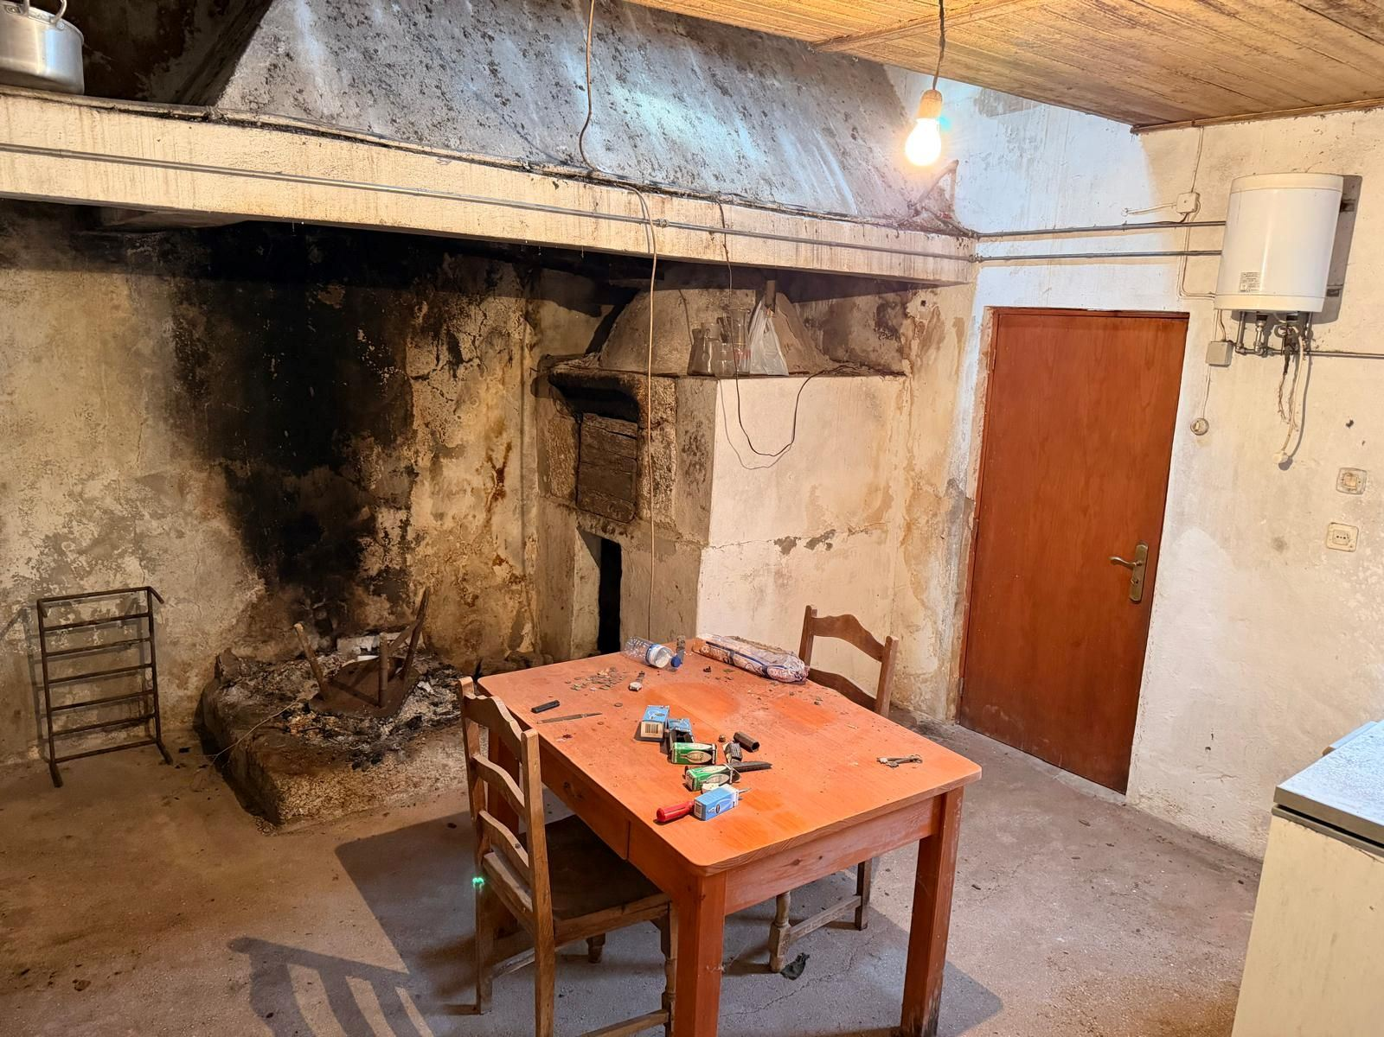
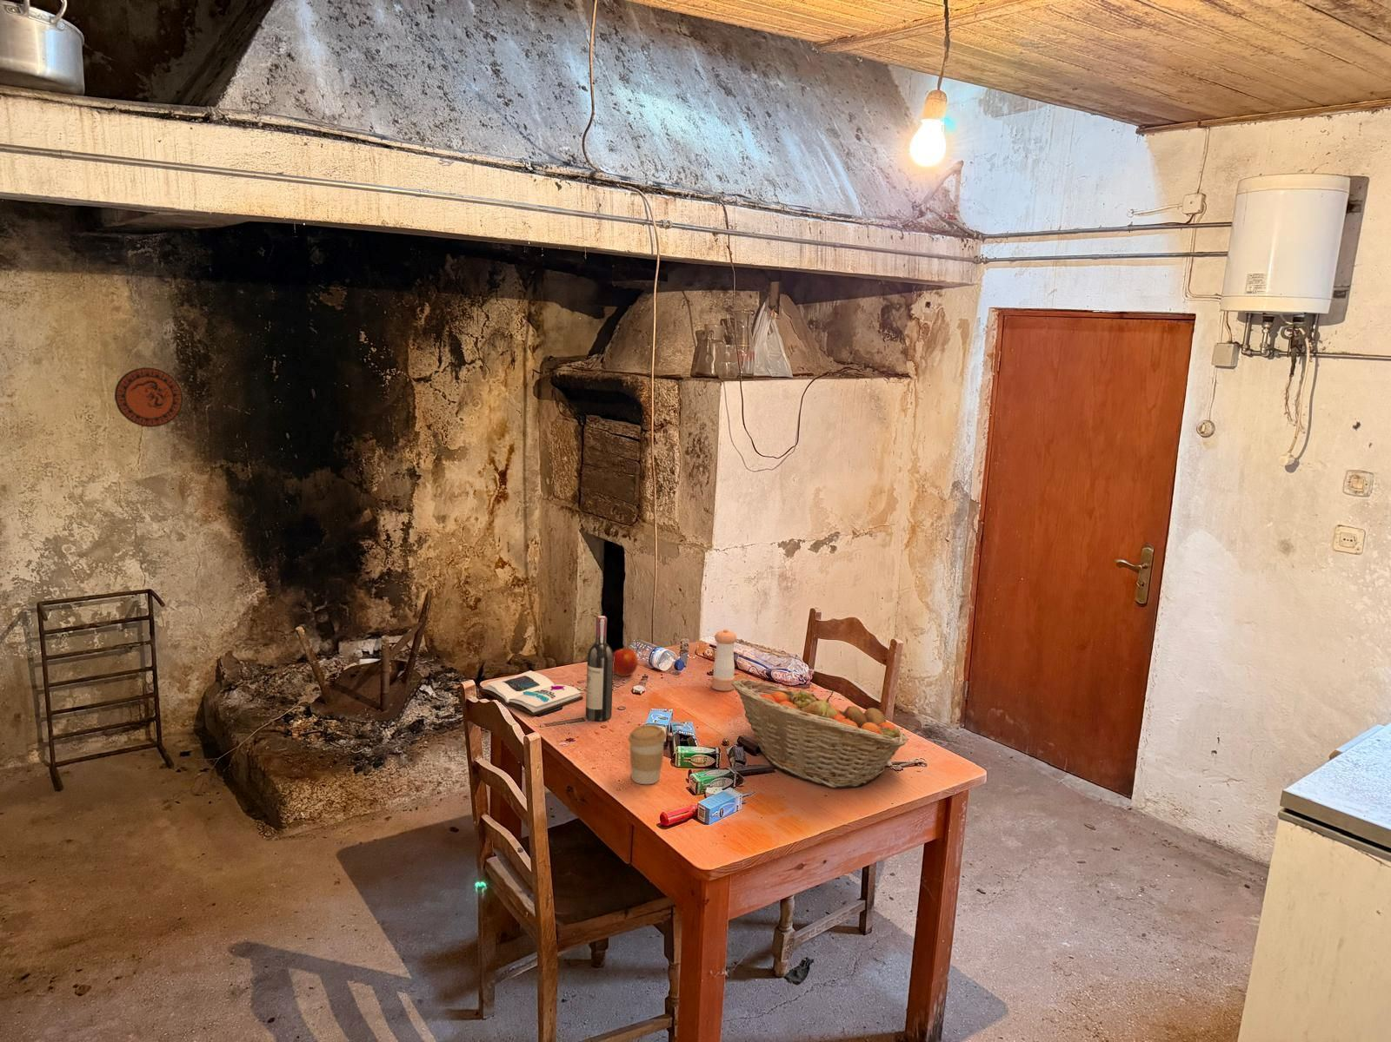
+ coffee cup [628,725,667,785]
+ apple [613,645,639,678]
+ pepper shaker [711,628,737,692]
+ decorative plate [114,367,183,428]
+ book [479,670,584,717]
+ wine bottle [585,615,613,722]
+ fruit basket [732,679,908,788]
